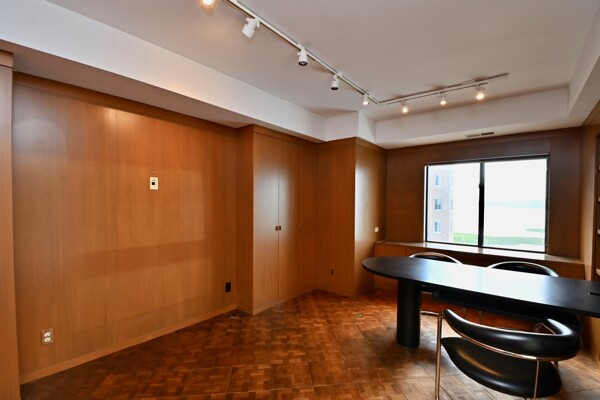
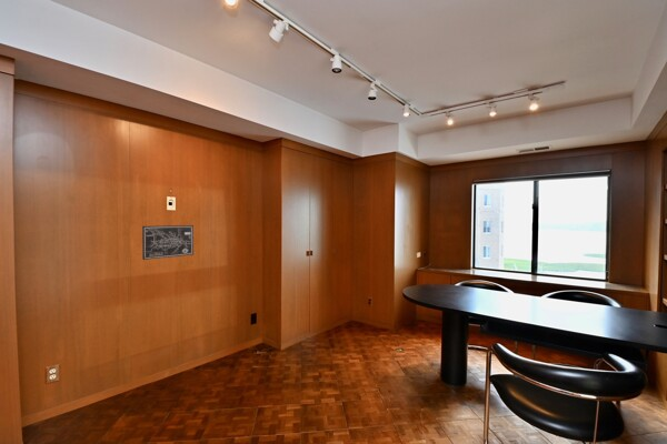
+ wall art [141,224,195,261]
